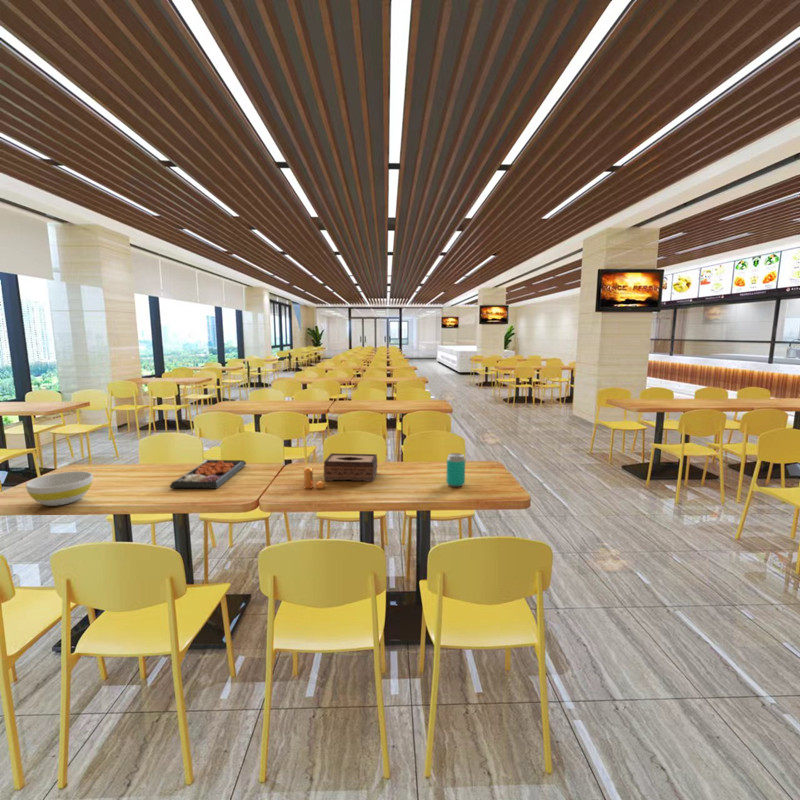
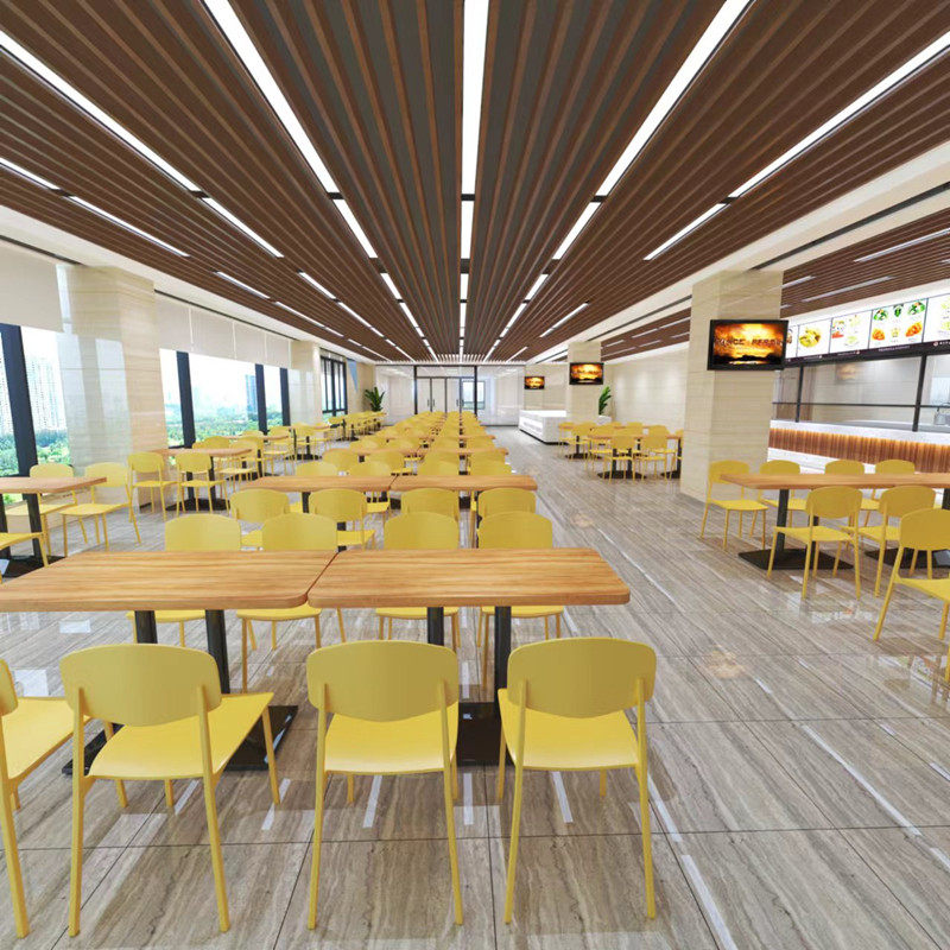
- tissue box [323,452,378,483]
- food tray [169,459,247,490]
- pepper shaker [303,466,326,490]
- bowl [25,470,94,507]
- beverage can [445,452,466,488]
